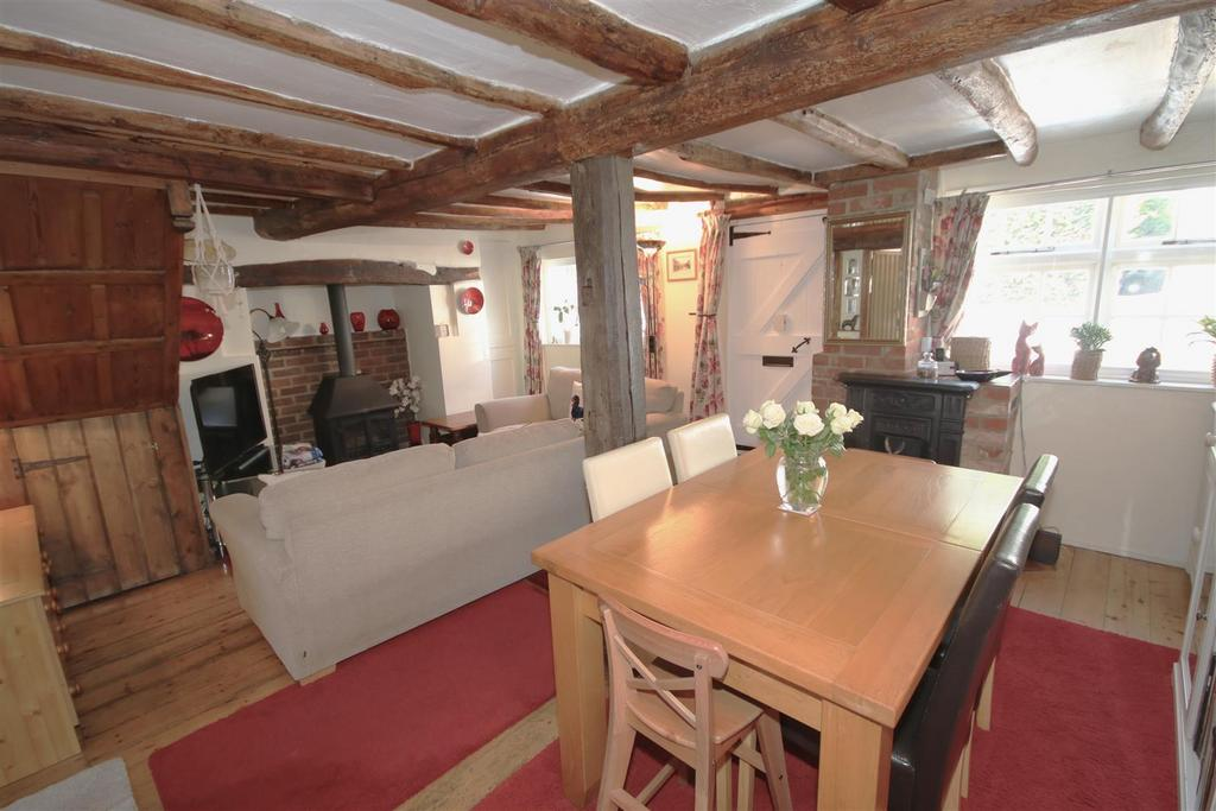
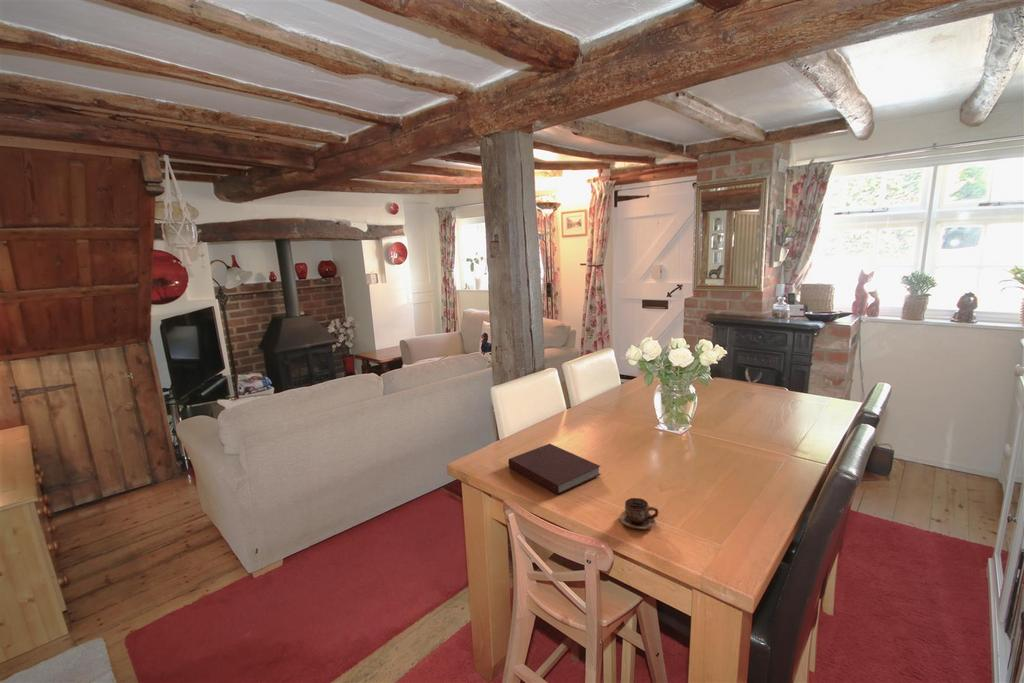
+ notebook [507,443,601,495]
+ cup [619,497,659,531]
